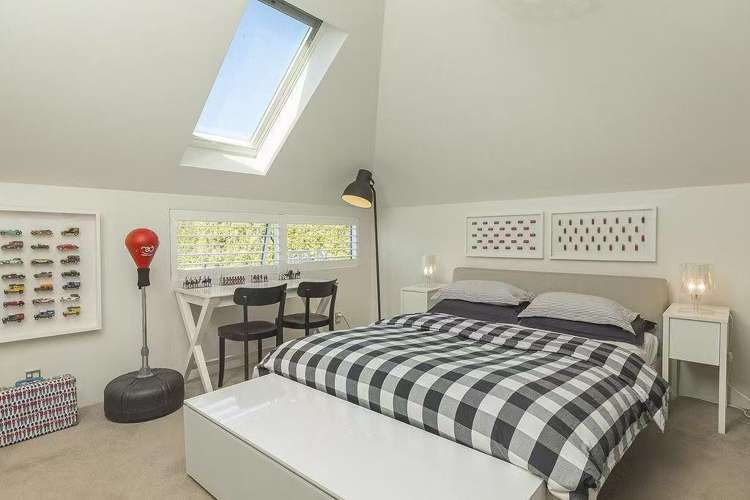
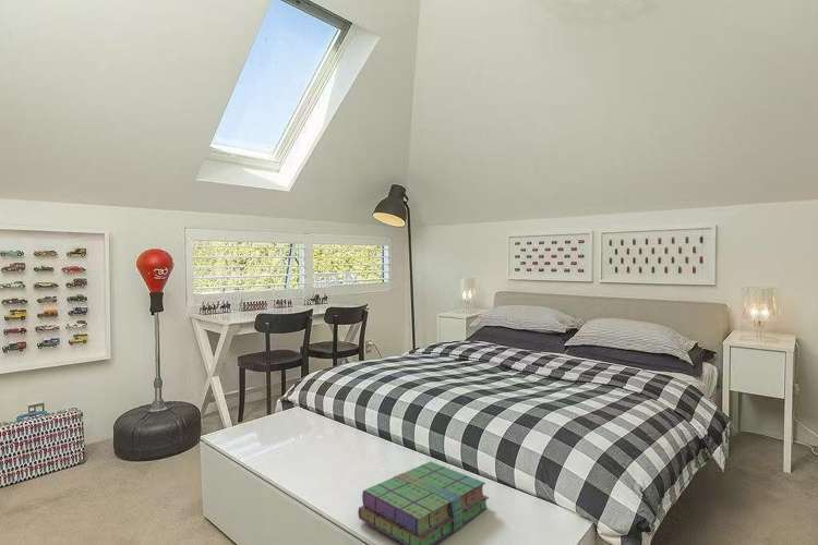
+ stack of books [357,460,490,545]
